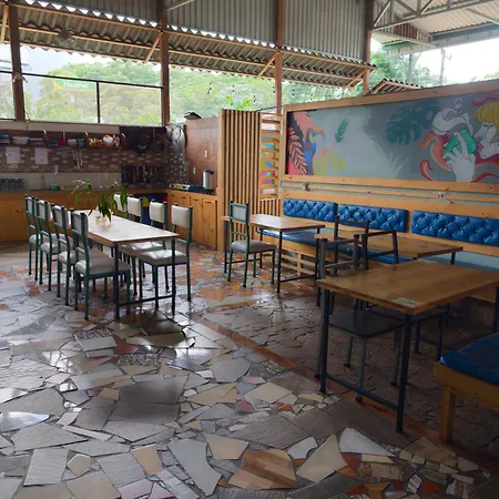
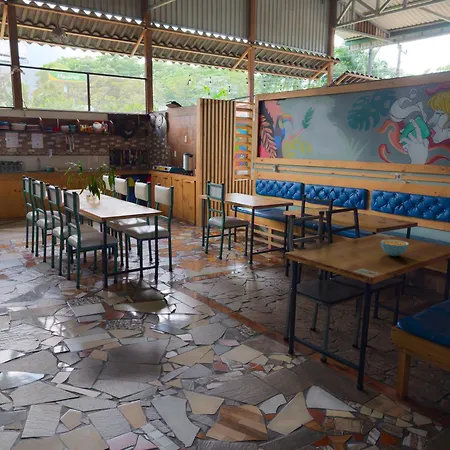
+ cereal bowl [380,239,410,257]
